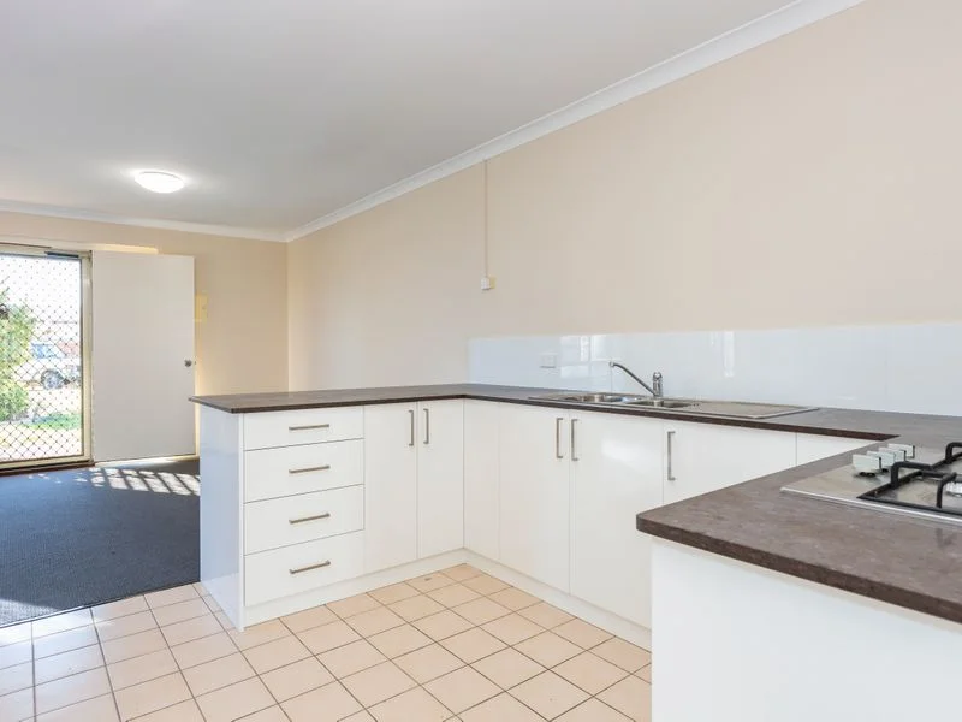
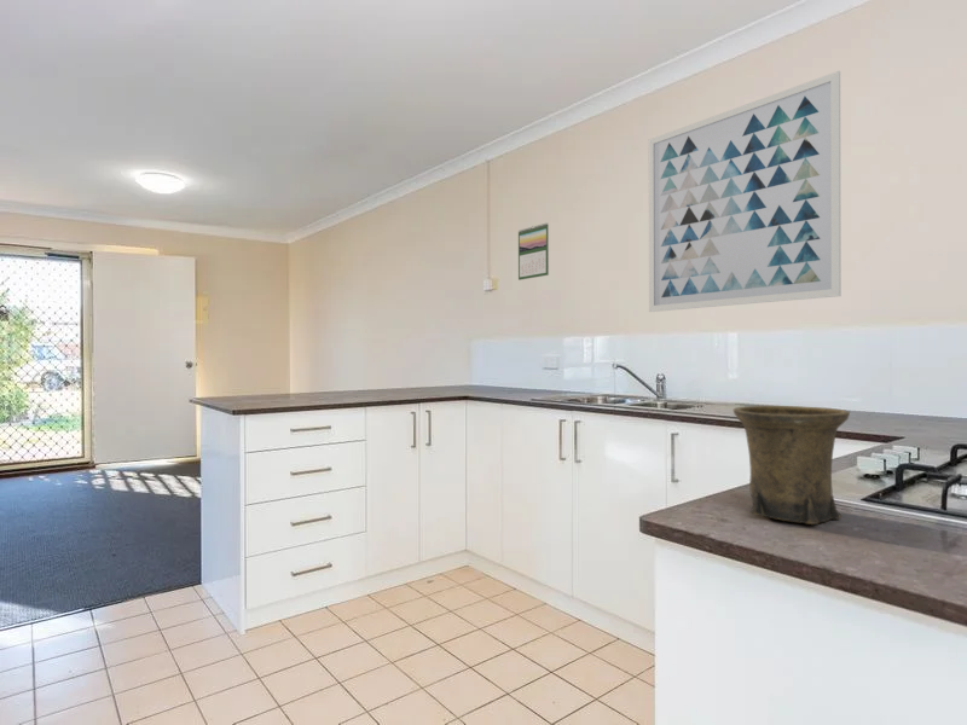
+ mug [733,405,851,526]
+ wall art [647,70,842,313]
+ calendar [517,222,550,282]
